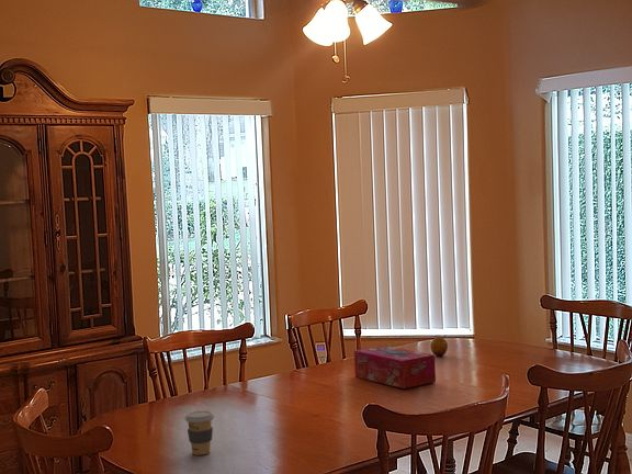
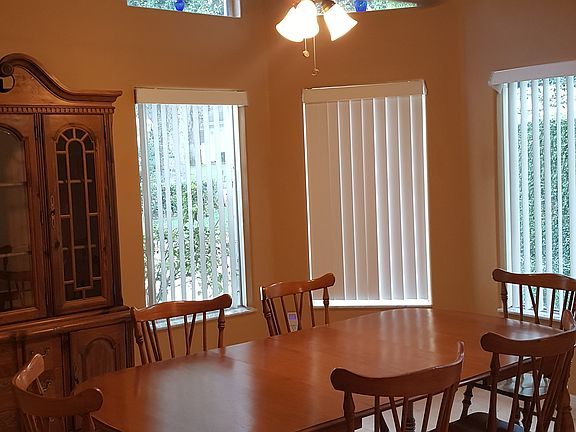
- fruit [429,336,449,358]
- tissue box [353,345,437,390]
- coffee cup [184,410,215,456]
